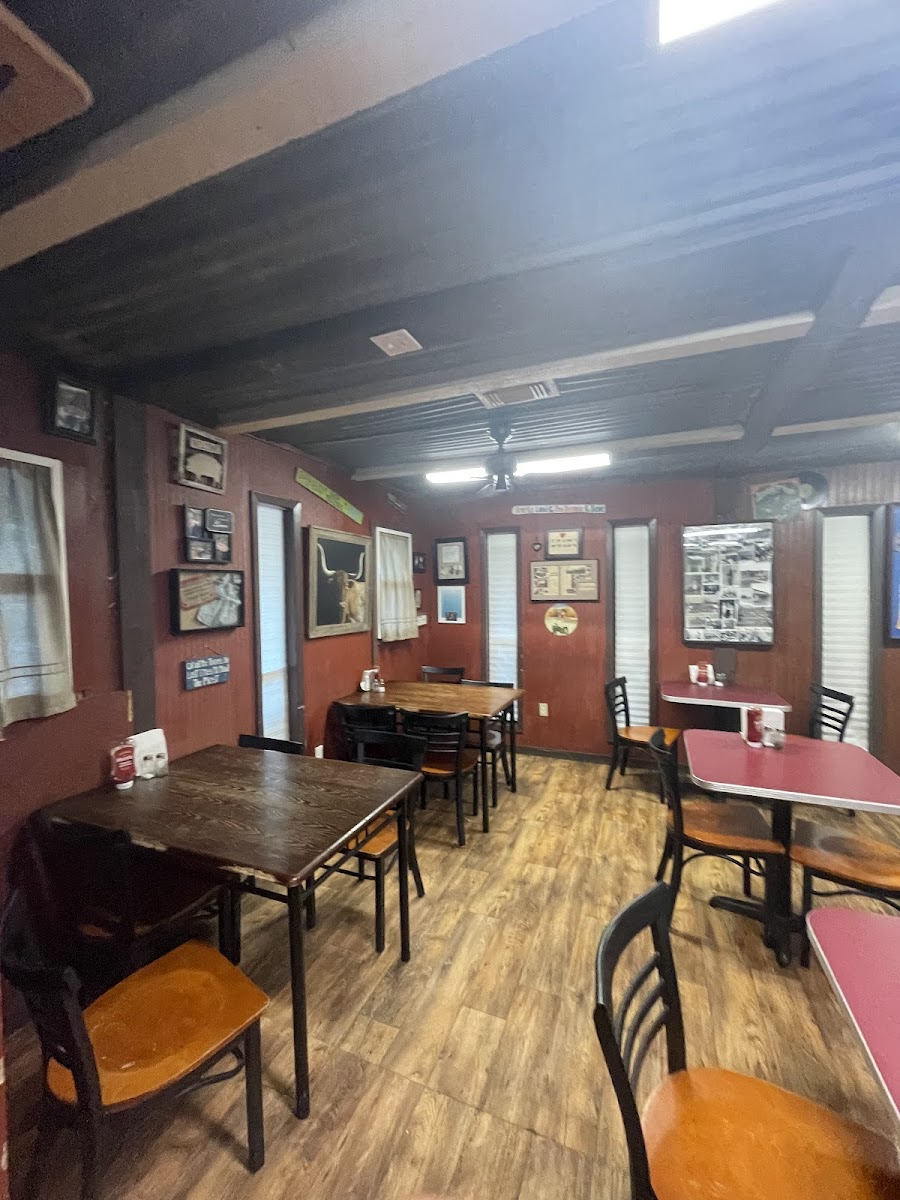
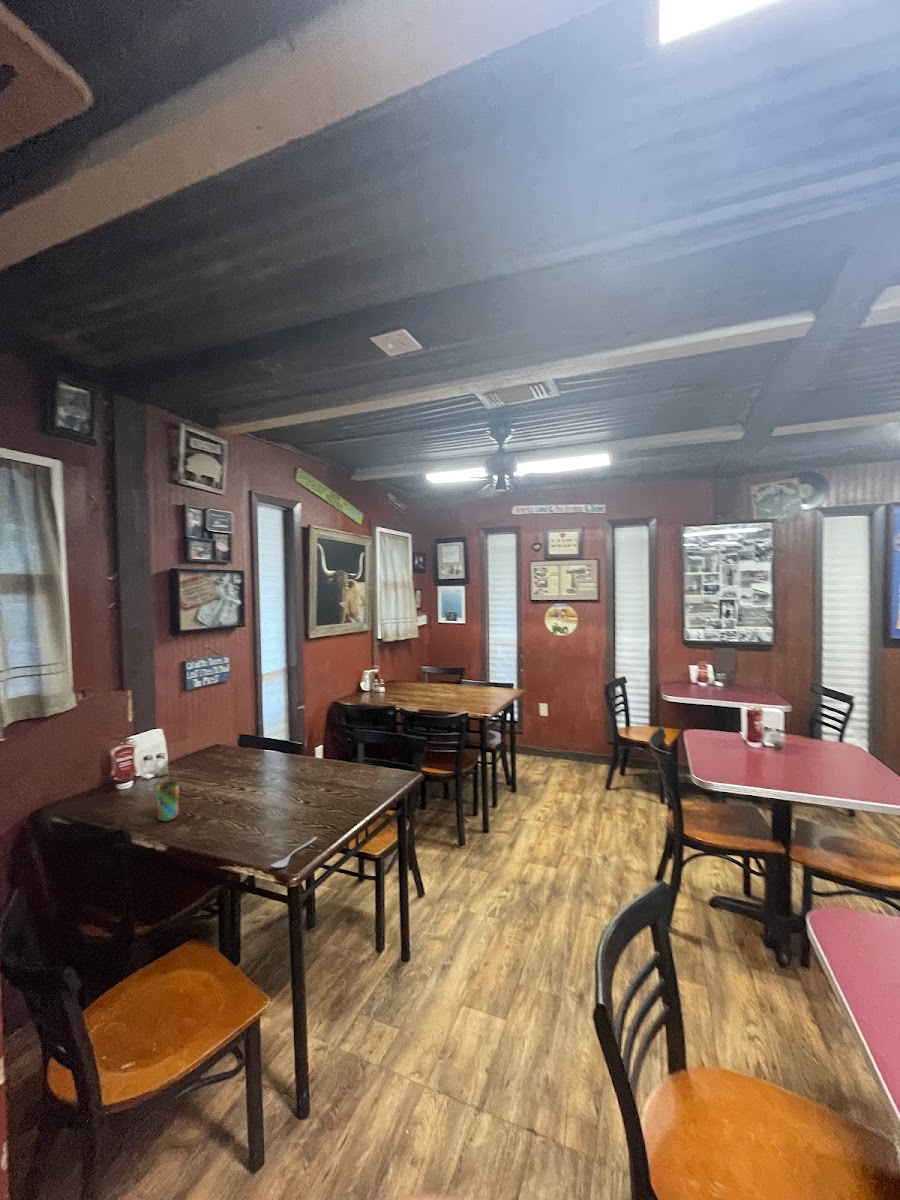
+ cup [155,781,180,822]
+ spoon [270,836,318,869]
